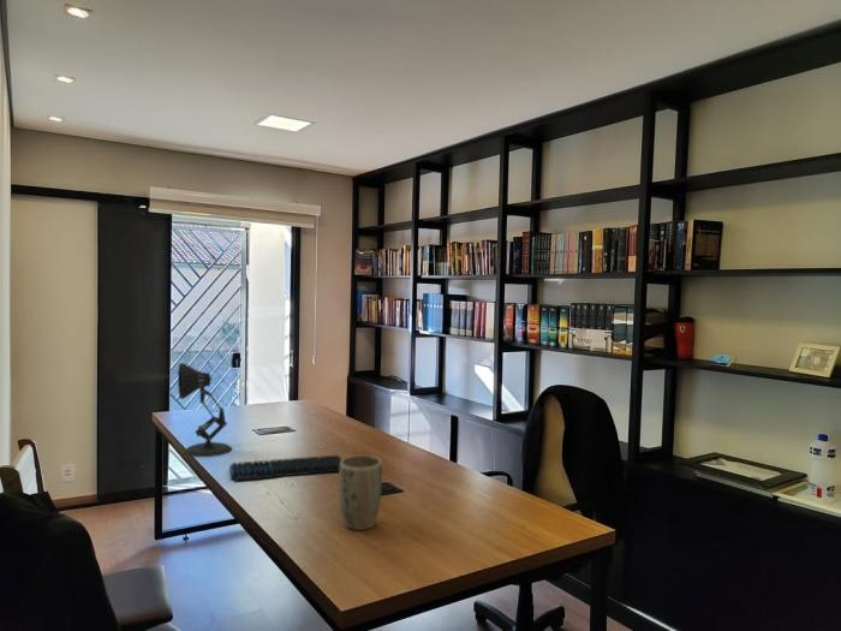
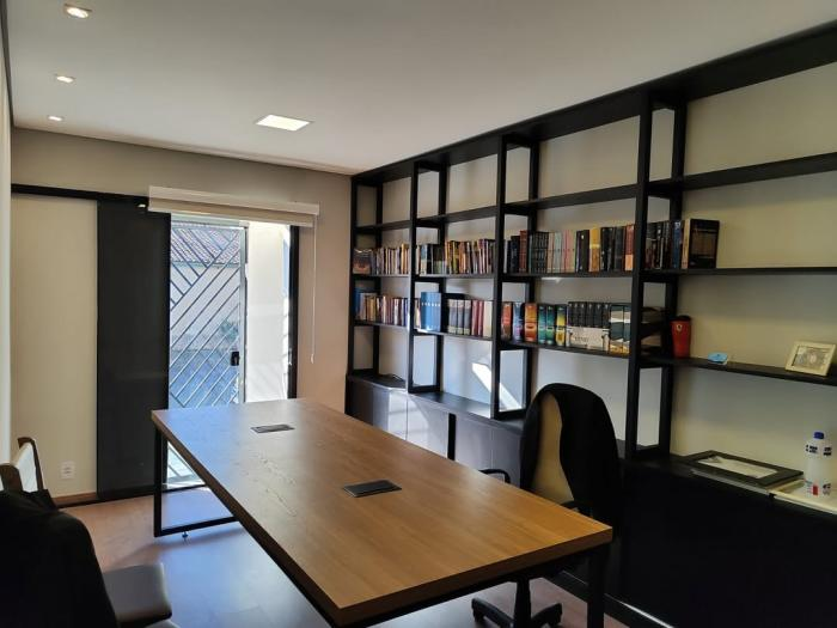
- desk lamp [177,362,233,458]
- keyboard [228,454,342,483]
- plant pot [338,454,383,531]
